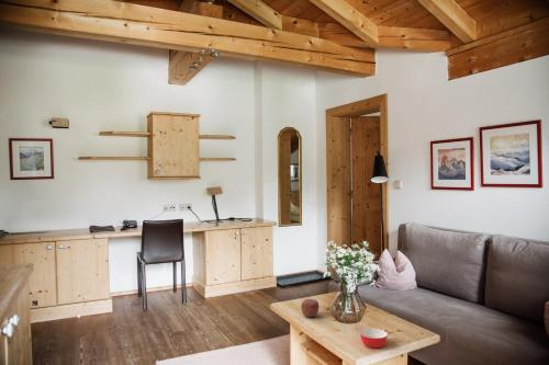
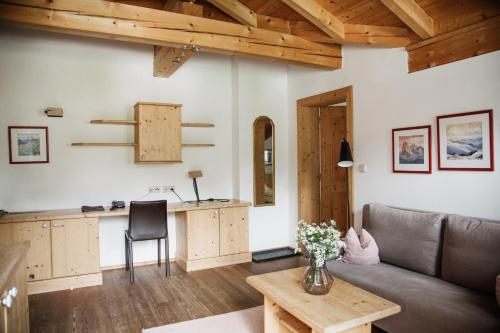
- bowl [359,327,389,350]
- apple [300,298,320,318]
